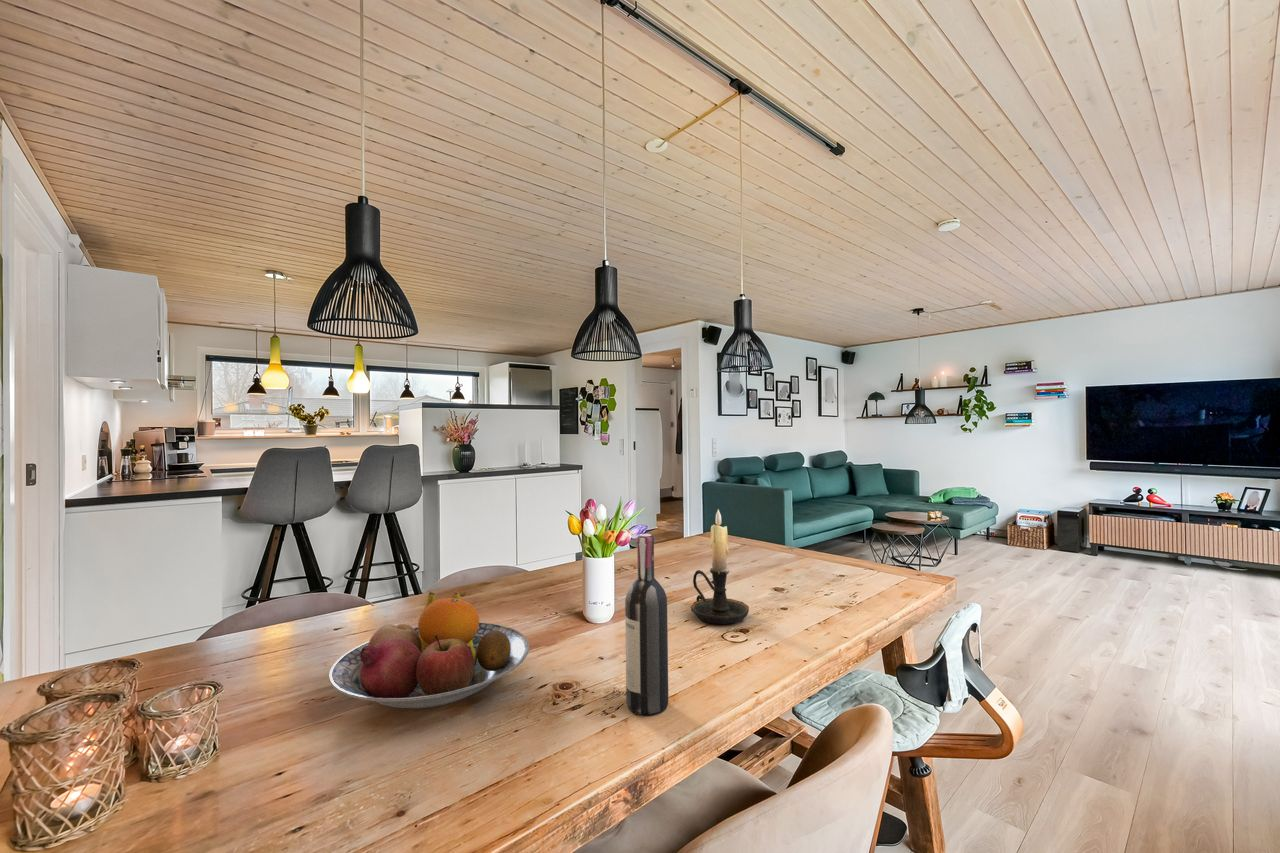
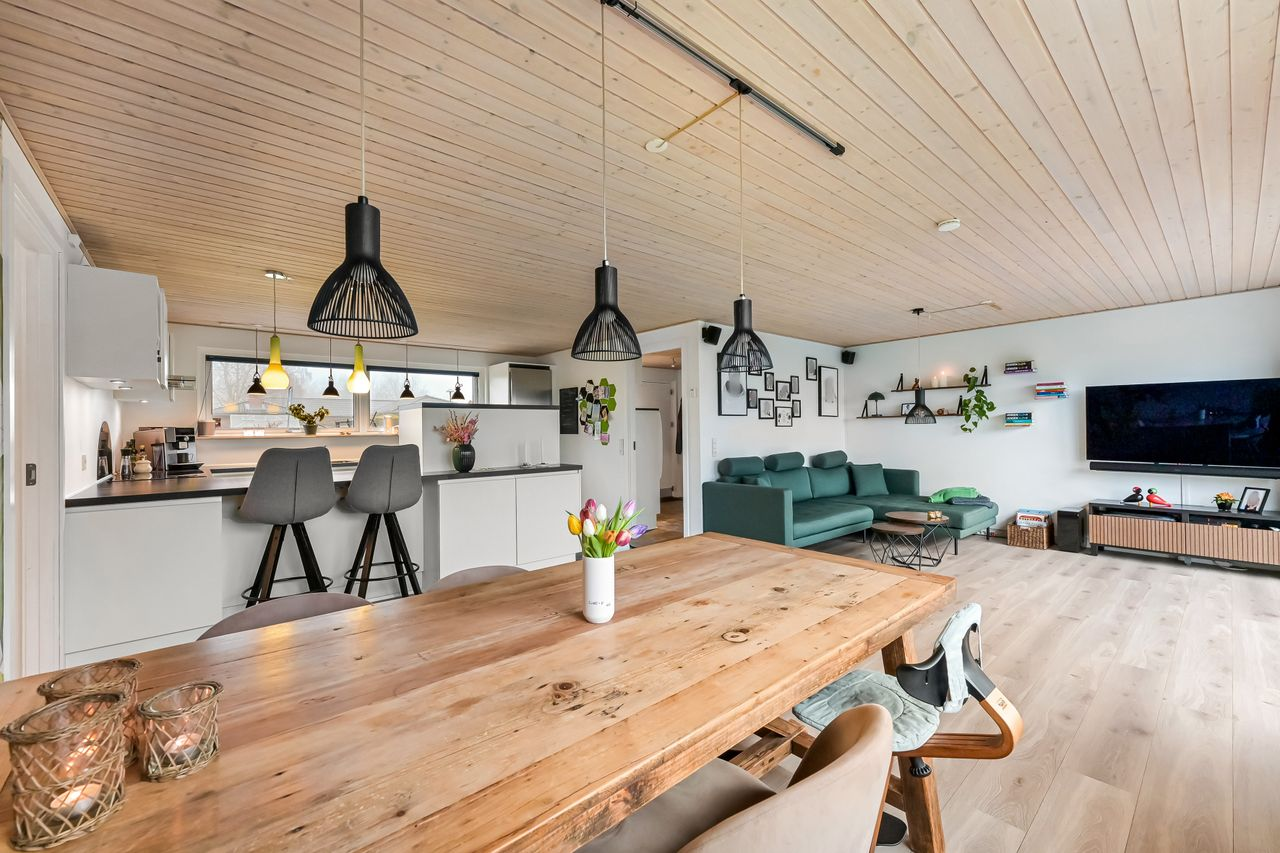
- candle holder [690,508,750,625]
- fruit bowl [328,591,530,710]
- wine bottle [624,533,669,716]
